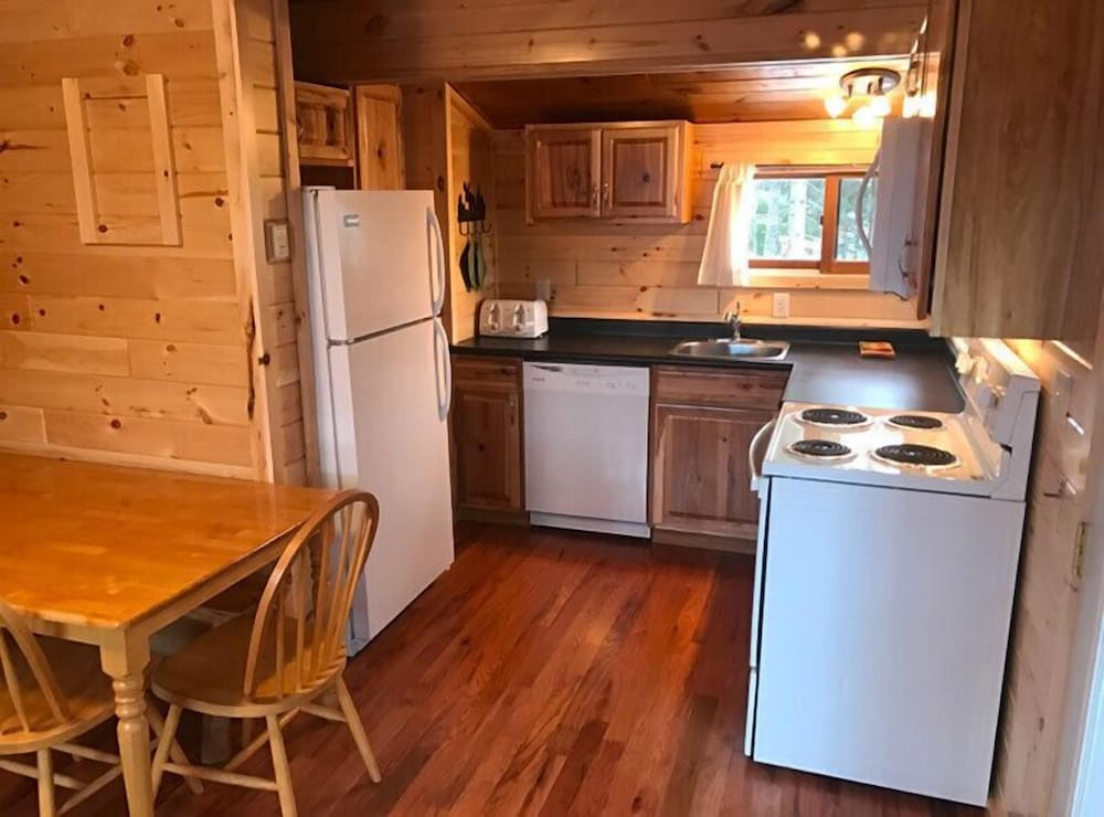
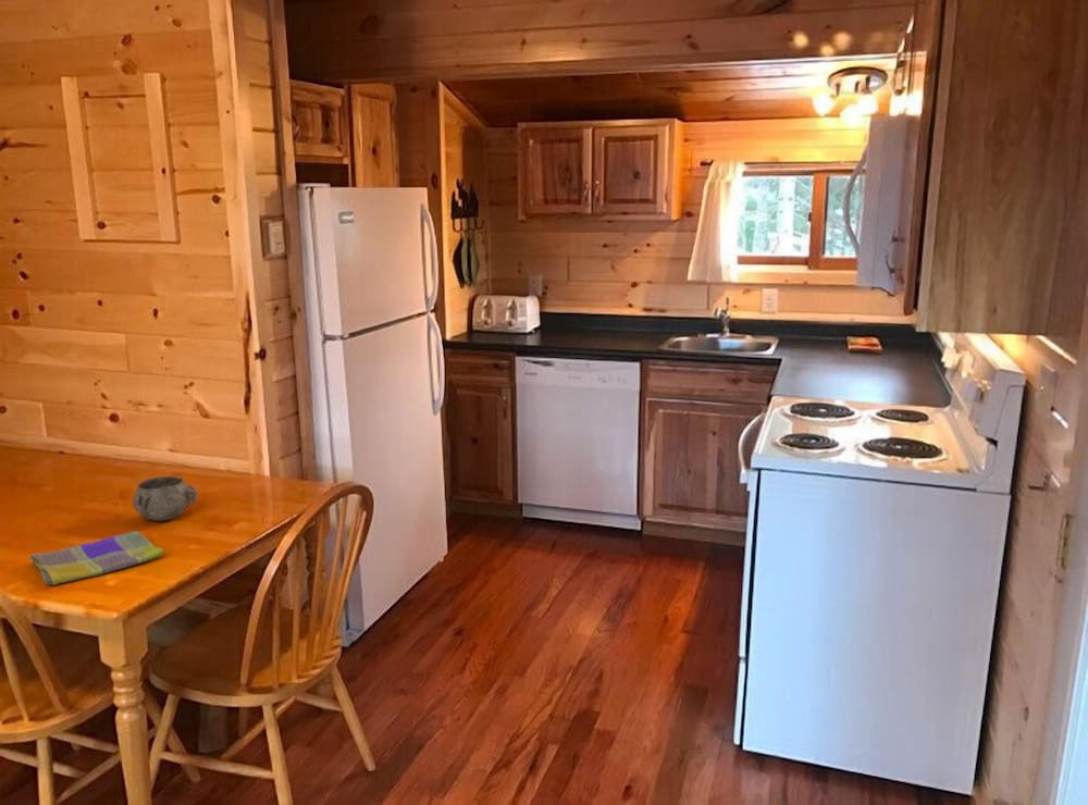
+ decorative bowl [132,475,198,522]
+ dish towel [26,530,164,586]
